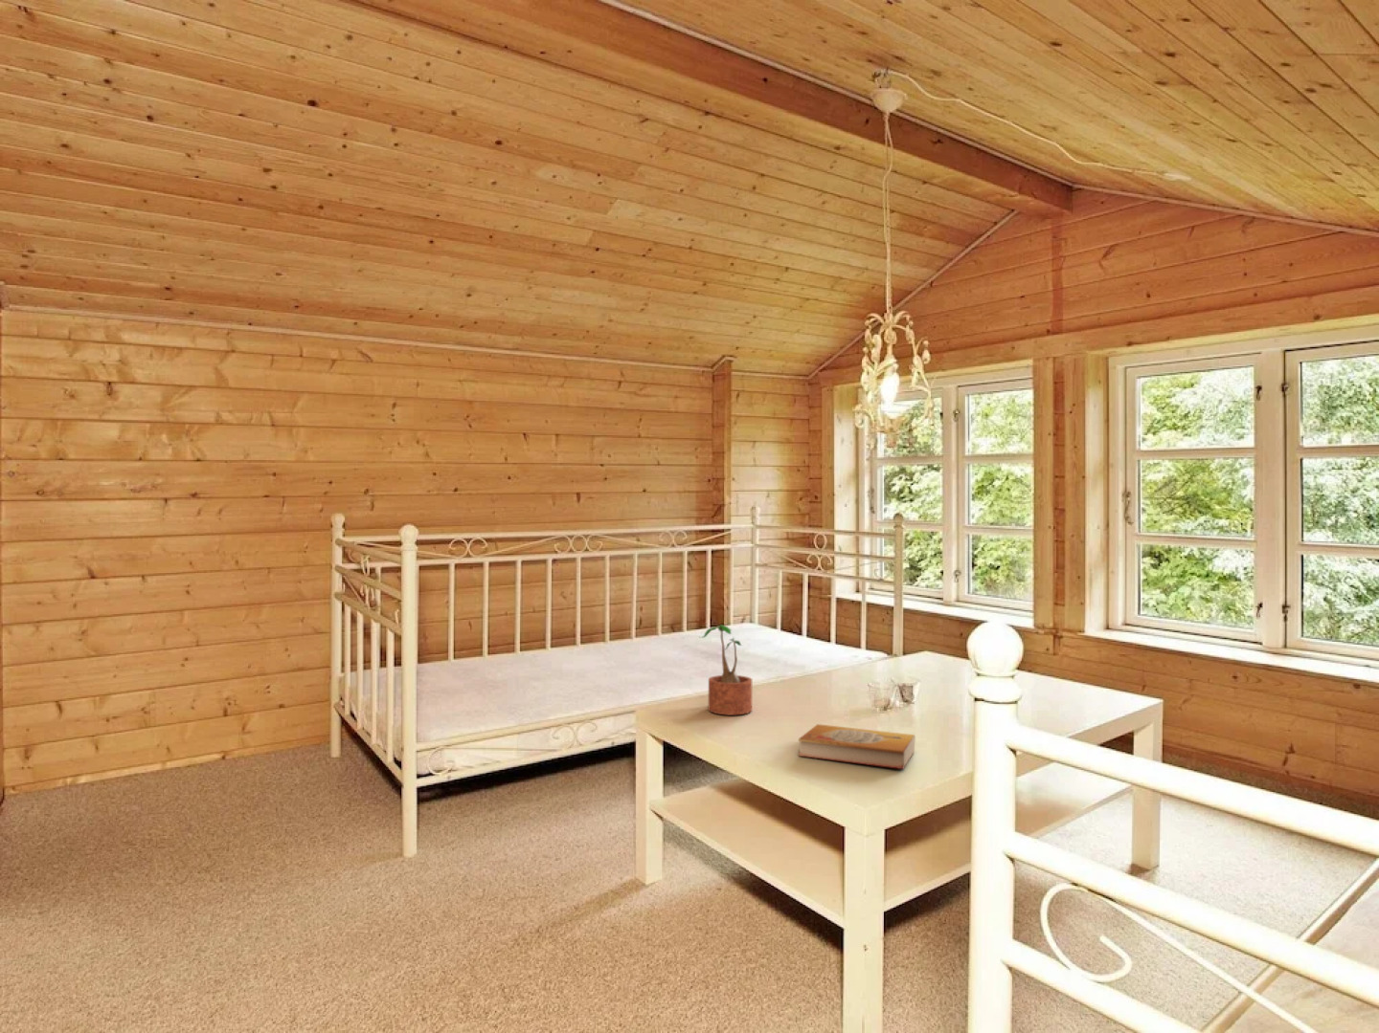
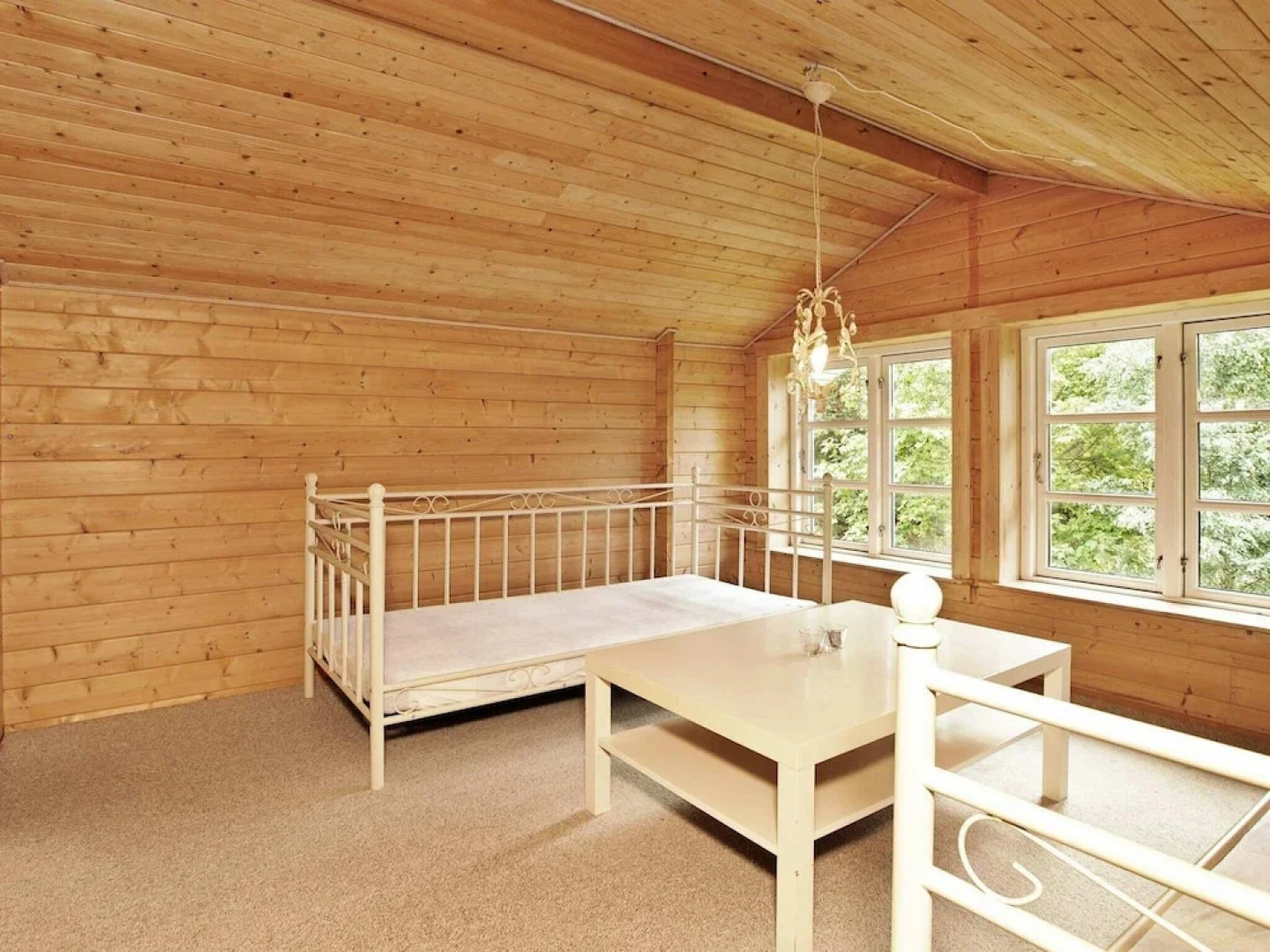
- book [798,723,915,770]
- potted plant [699,624,752,715]
